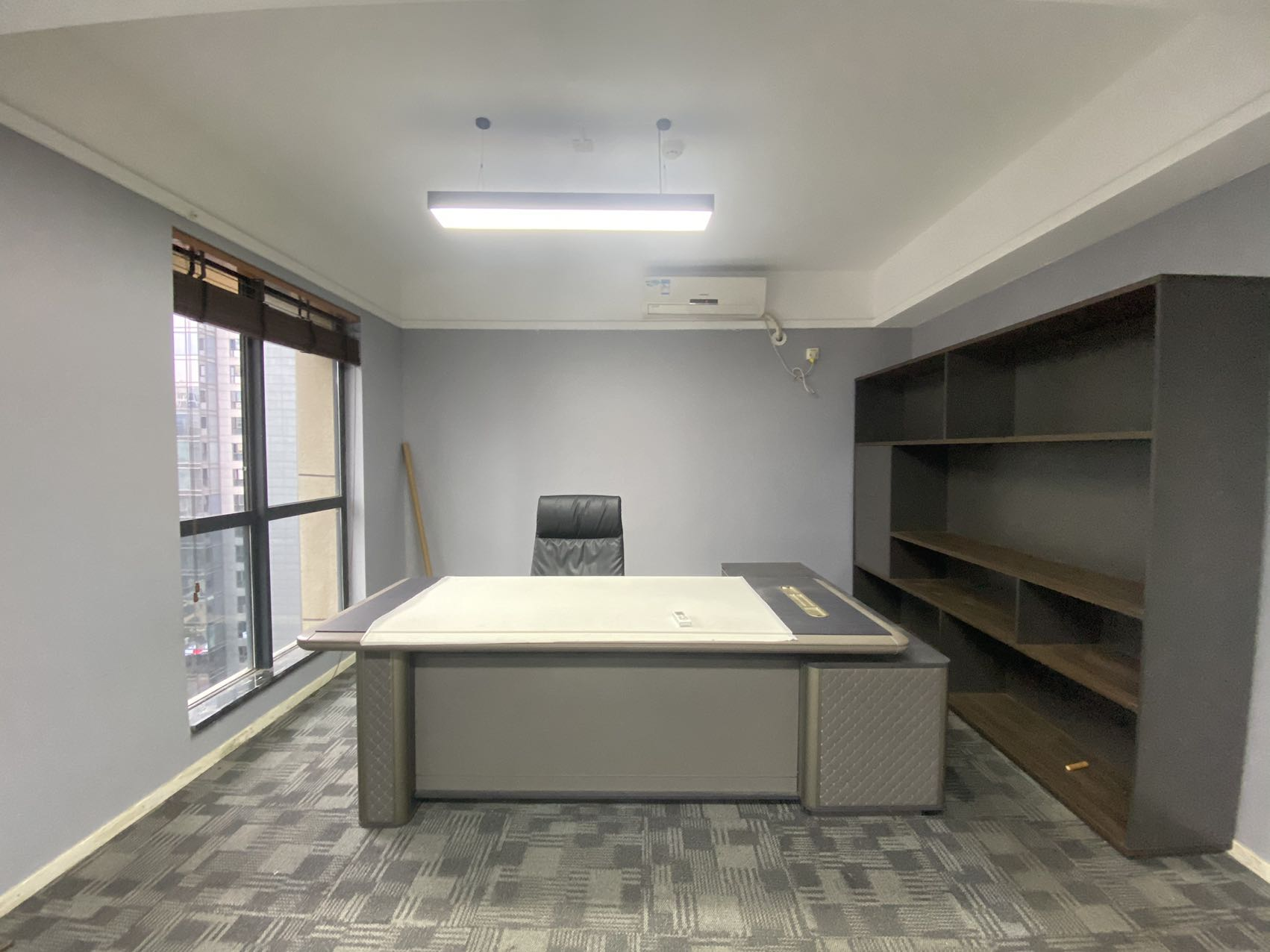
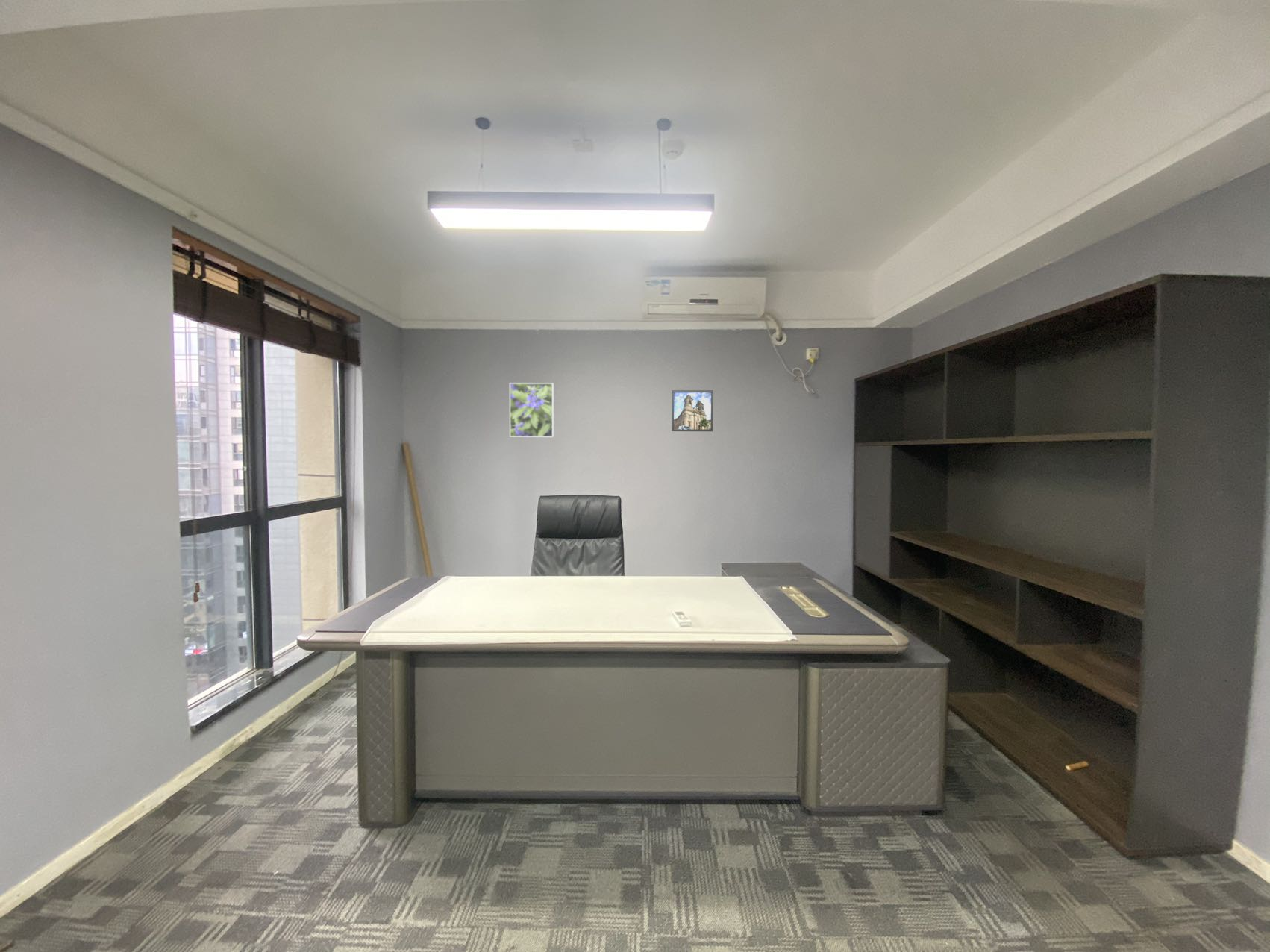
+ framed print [671,389,714,432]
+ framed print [509,382,554,438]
